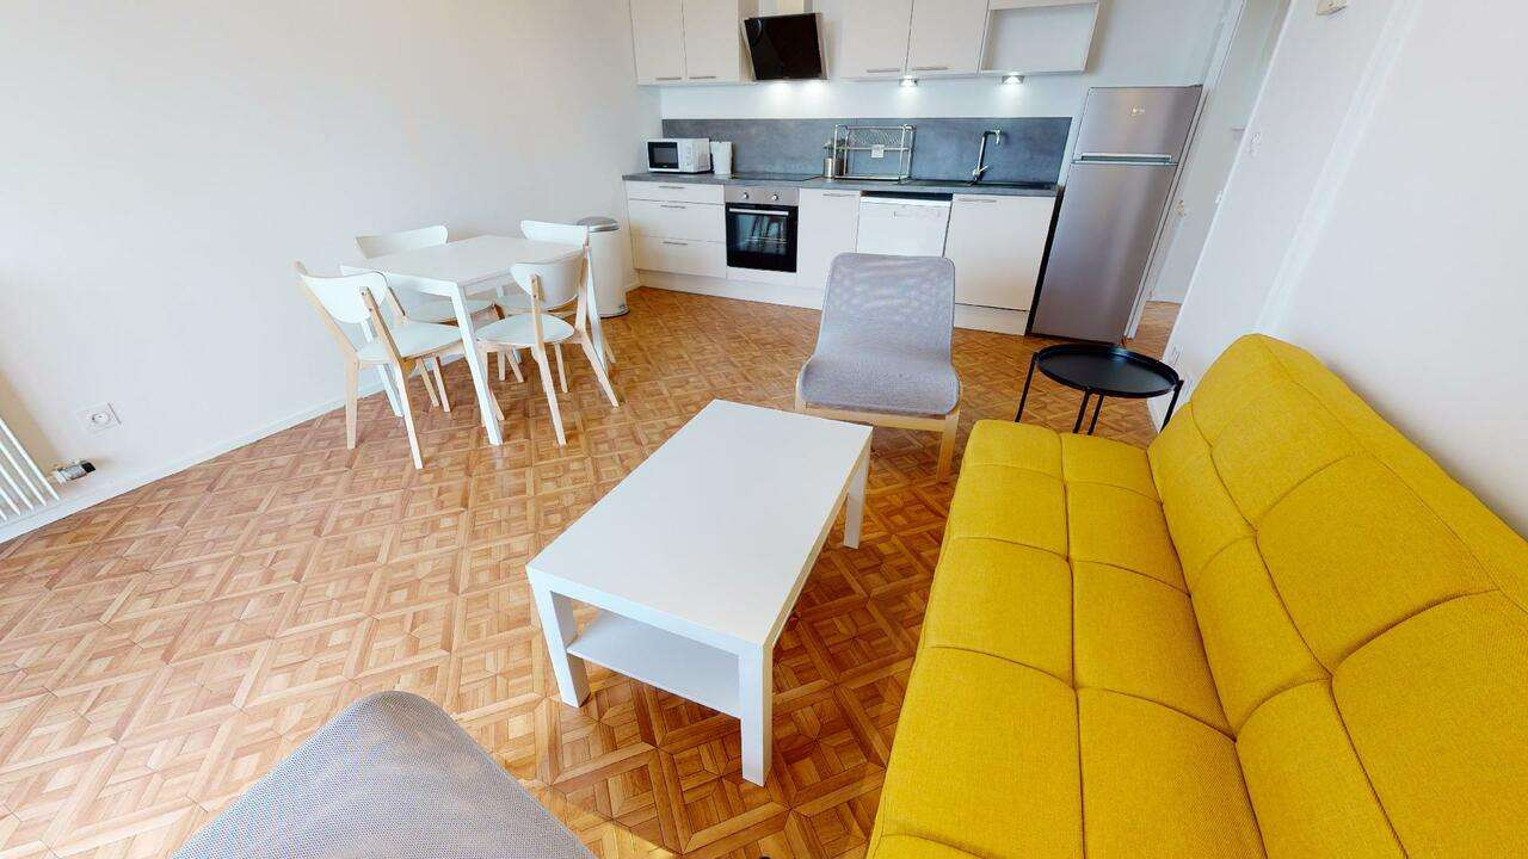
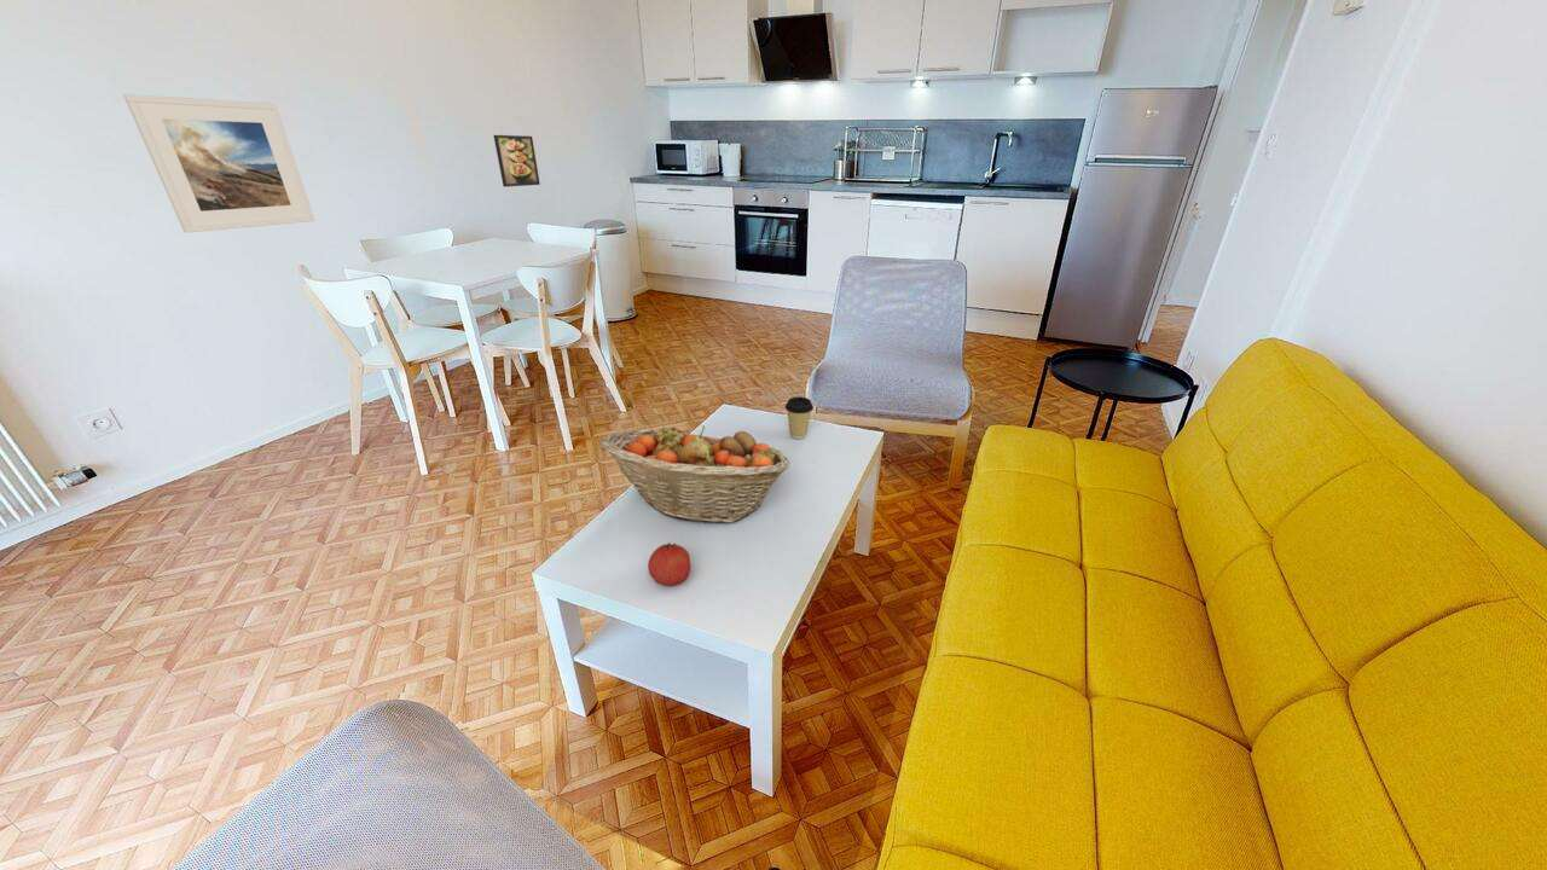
+ coffee cup [784,395,815,440]
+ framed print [122,93,317,234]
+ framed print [492,134,541,188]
+ fruit basket [599,424,790,524]
+ fruit [647,541,691,587]
